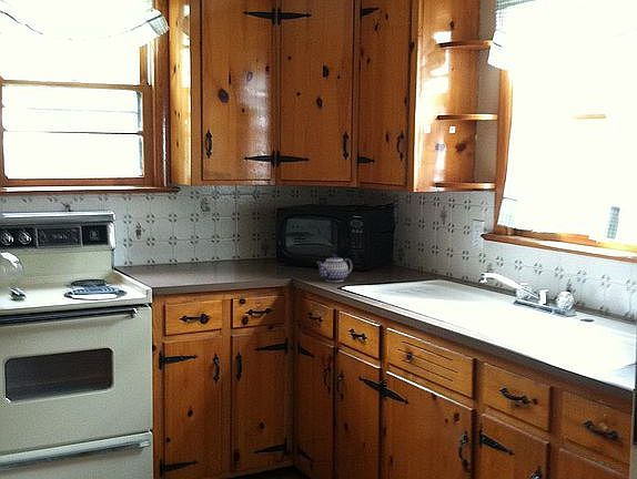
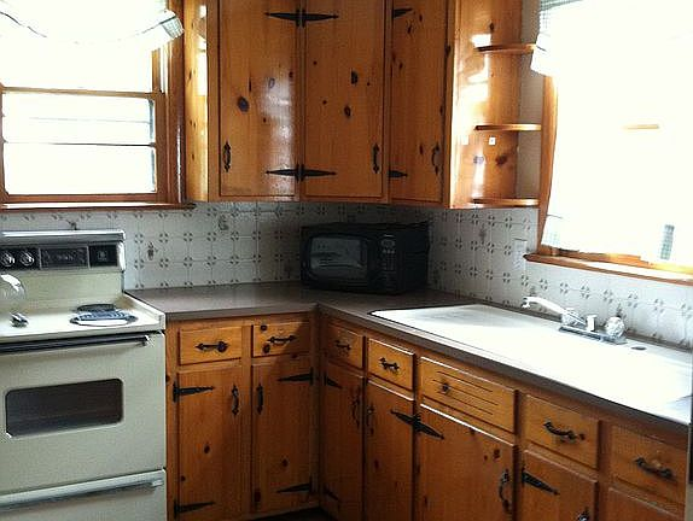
- teapot [316,253,354,283]
